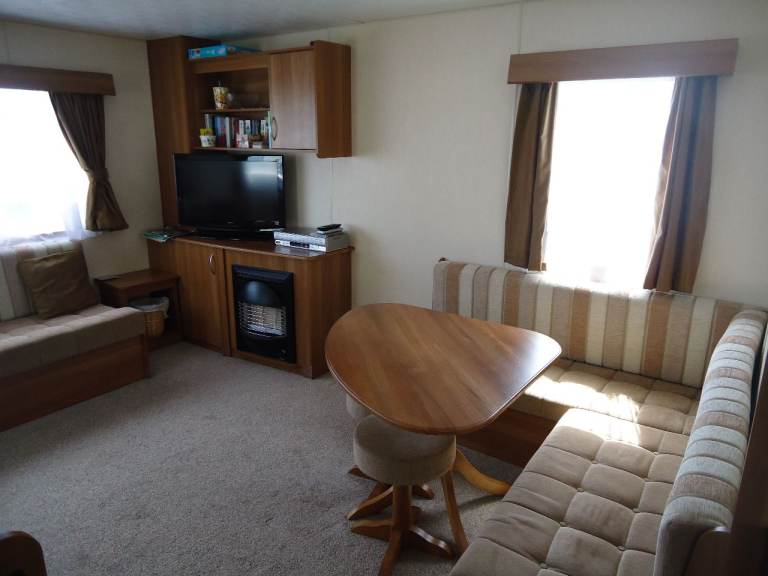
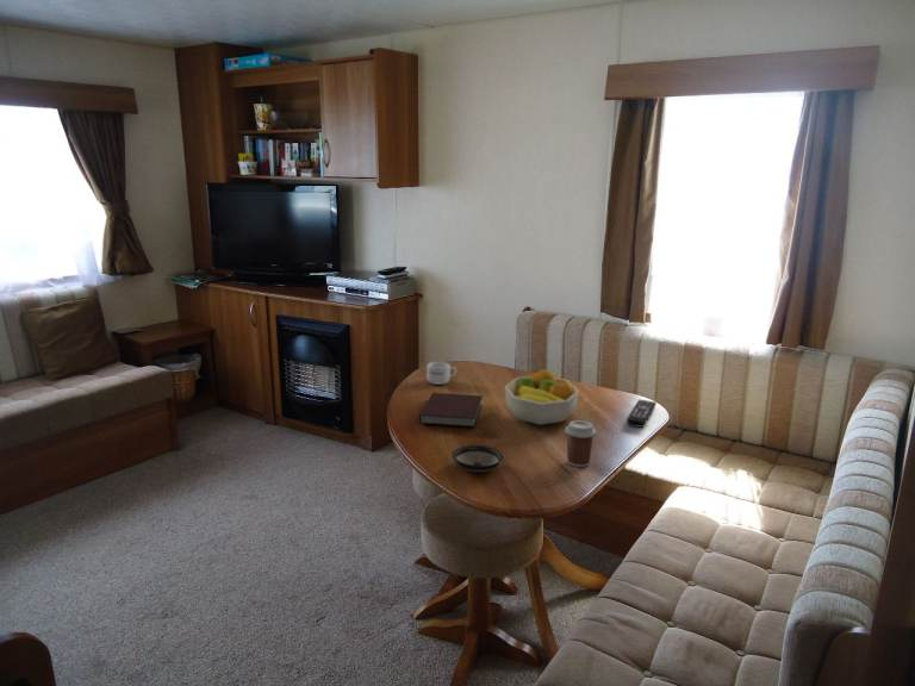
+ notebook [418,392,484,428]
+ remote control [625,399,658,429]
+ fruit bowl [504,368,580,426]
+ coffee cup [564,419,597,468]
+ saucer [450,444,504,473]
+ mug [425,361,458,386]
